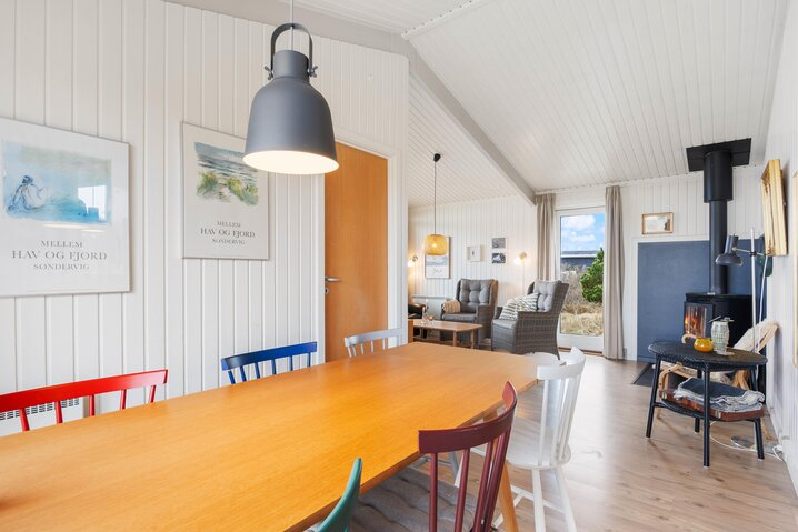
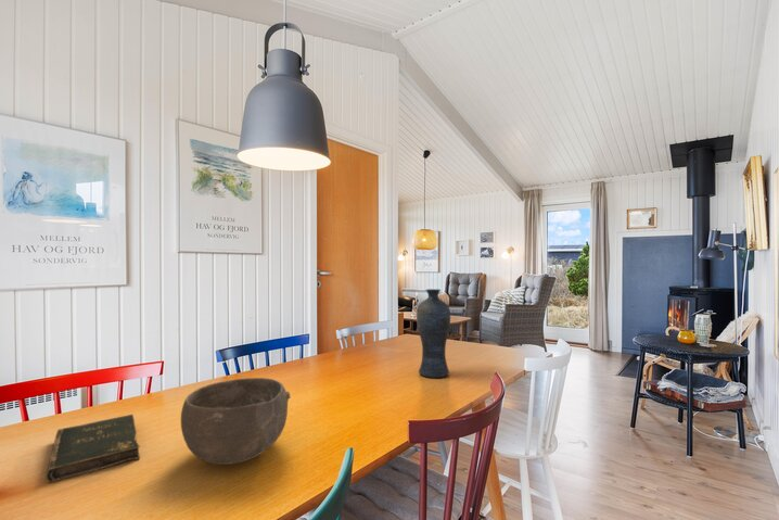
+ vase [416,288,451,379]
+ bowl [180,377,292,466]
+ bible [44,414,141,484]
